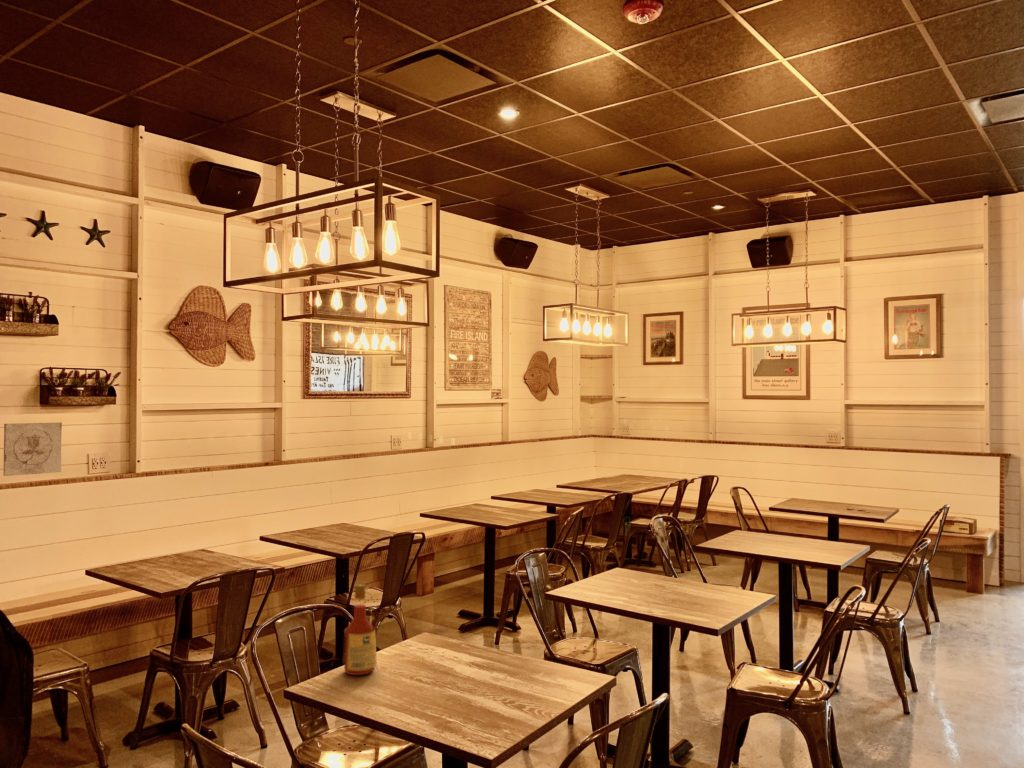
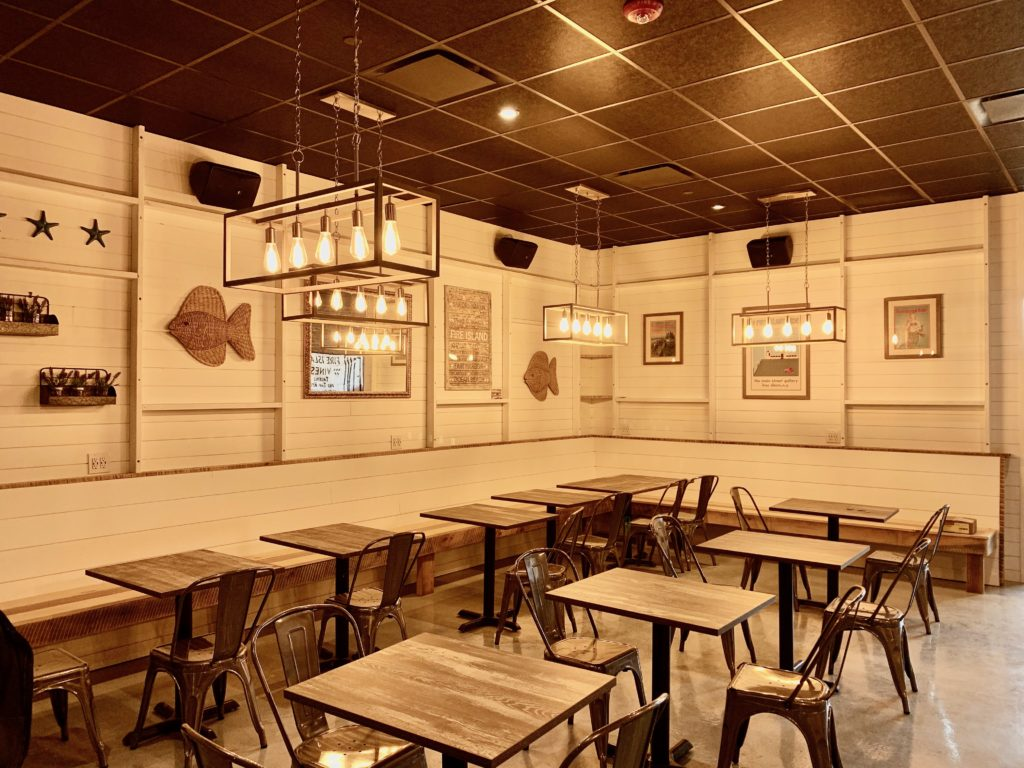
- decorative tile [2,421,63,477]
- bottle [341,583,378,676]
